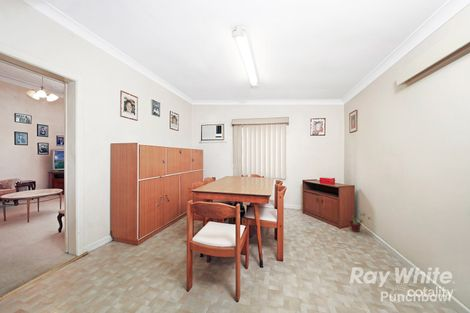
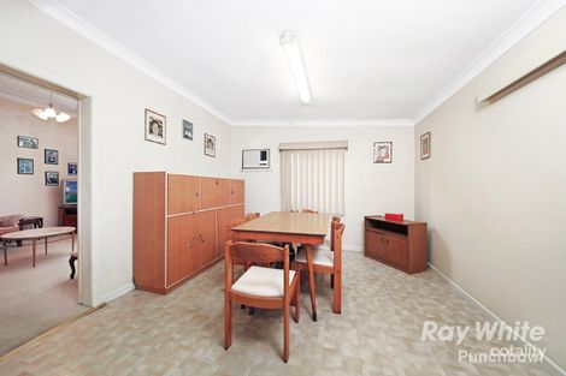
- potted plant [348,209,371,233]
